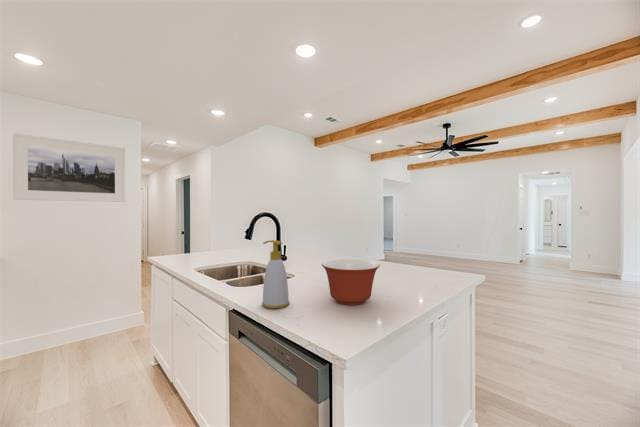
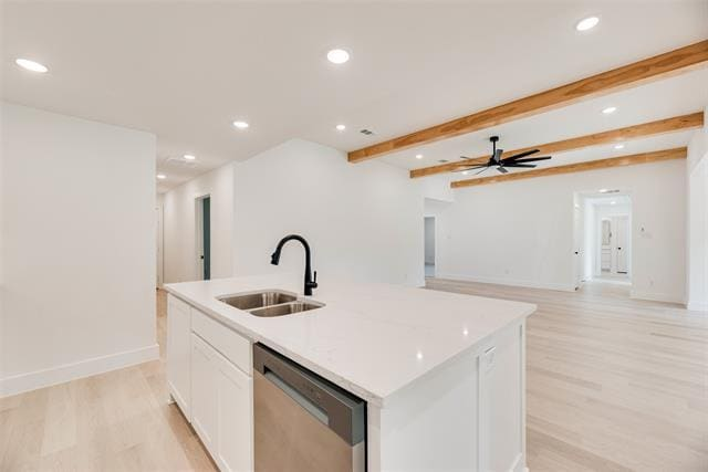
- mixing bowl [321,258,381,306]
- soap bottle [261,239,290,310]
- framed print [12,132,126,203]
